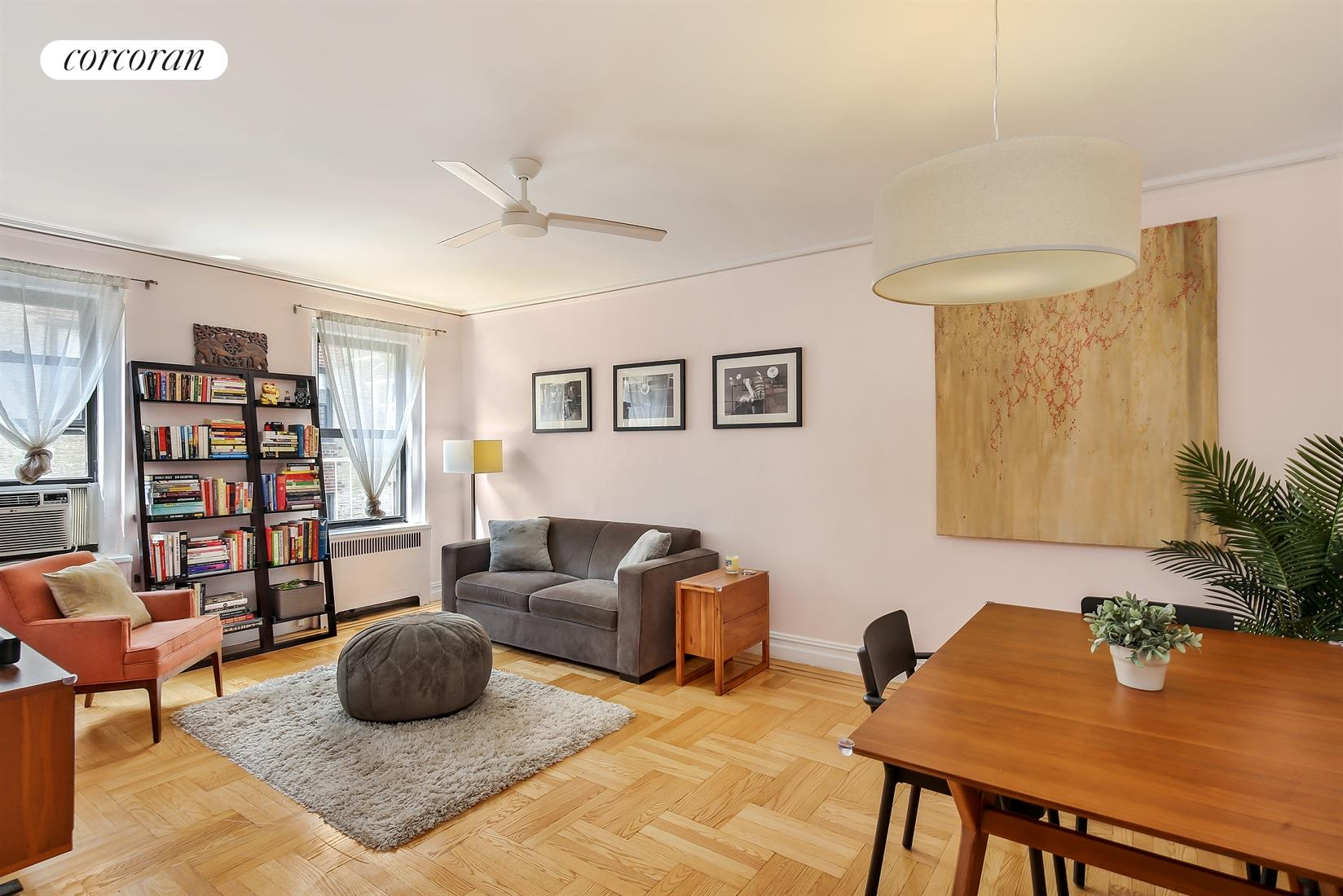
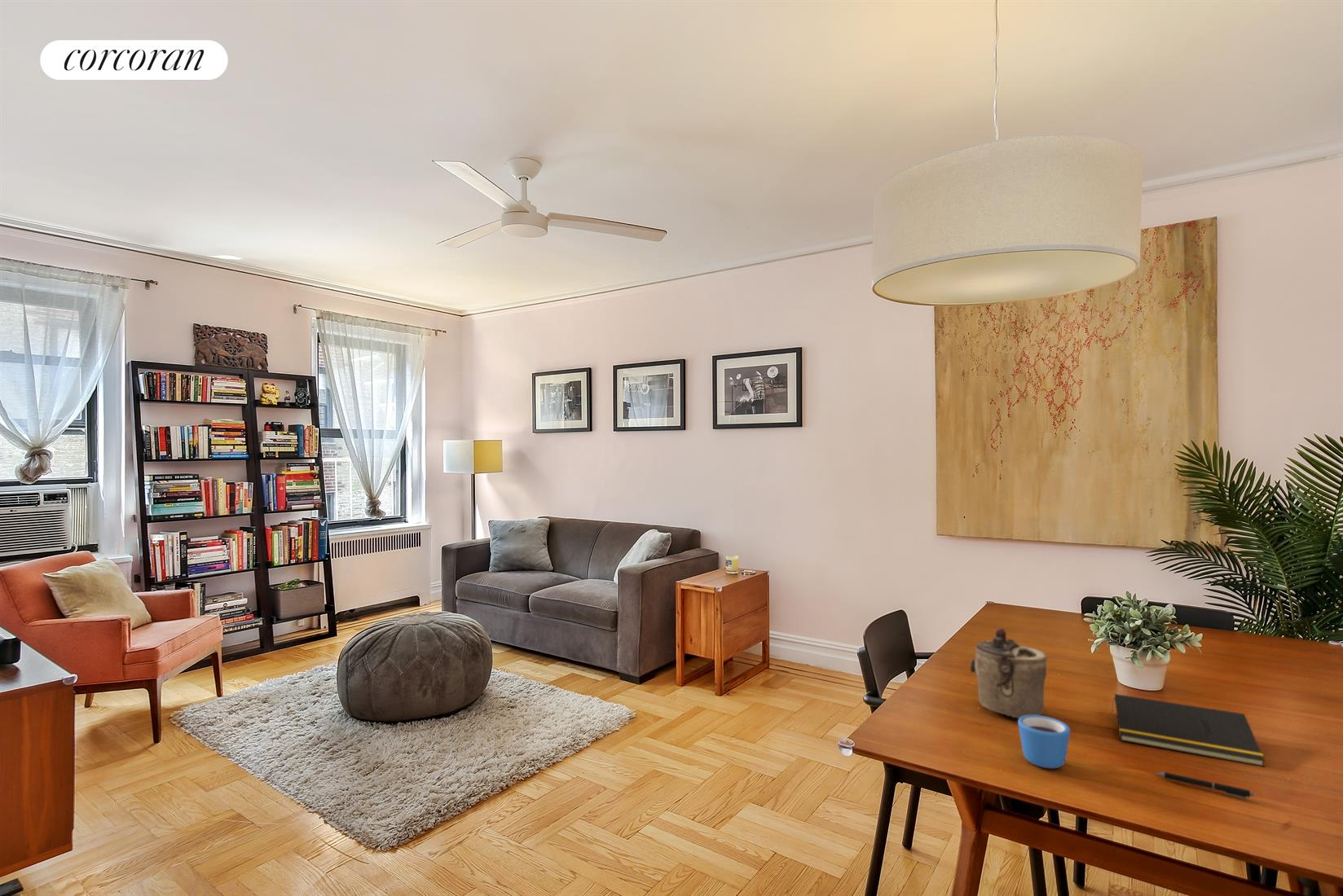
+ teapot [969,627,1048,719]
+ notepad [1111,693,1266,767]
+ pen [1155,771,1255,799]
+ mug [1017,715,1071,769]
